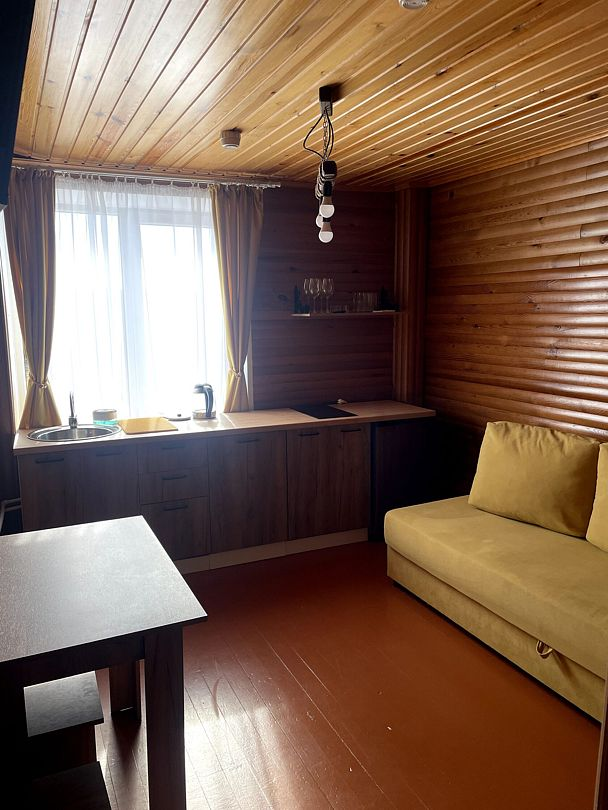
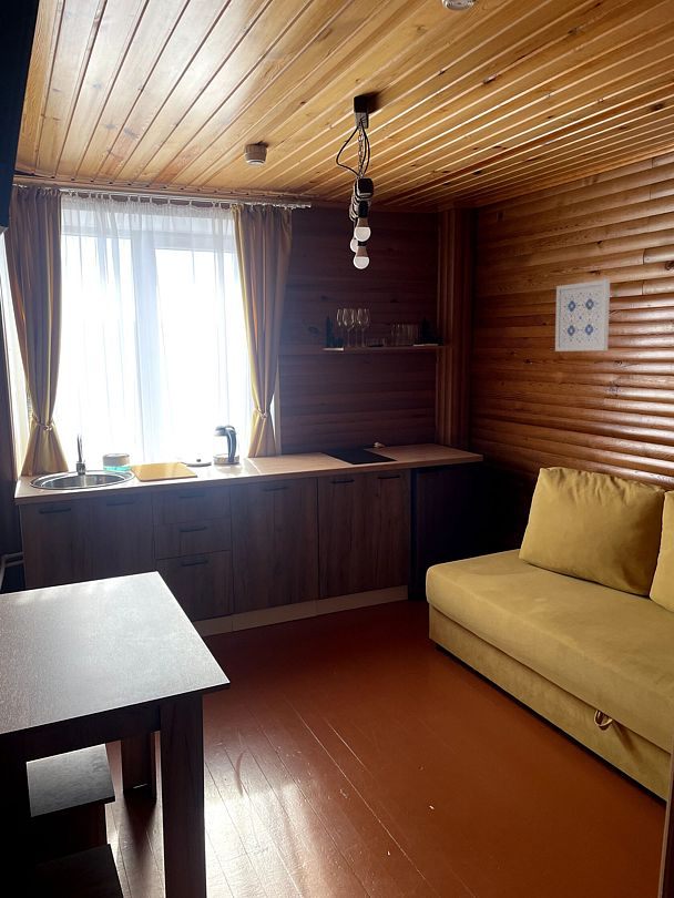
+ wall art [554,278,611,353]
